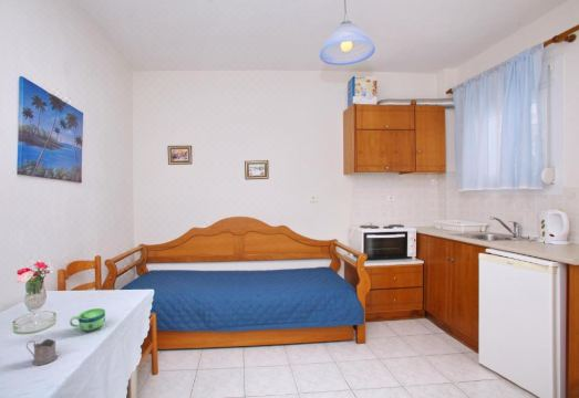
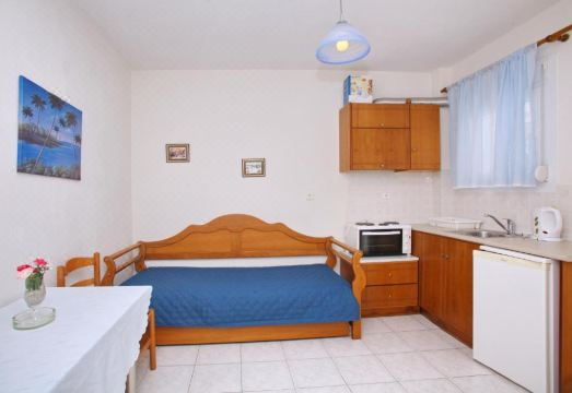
- tea glass holder [25,338,59,366]
- cup [69,307,106,333]
